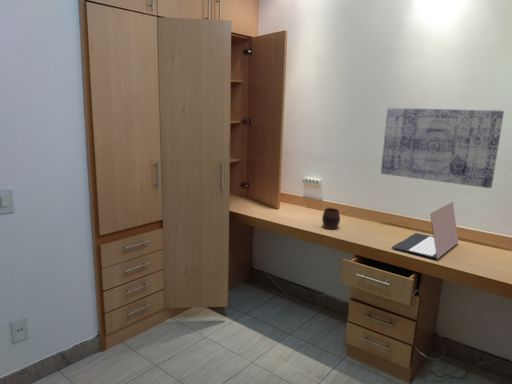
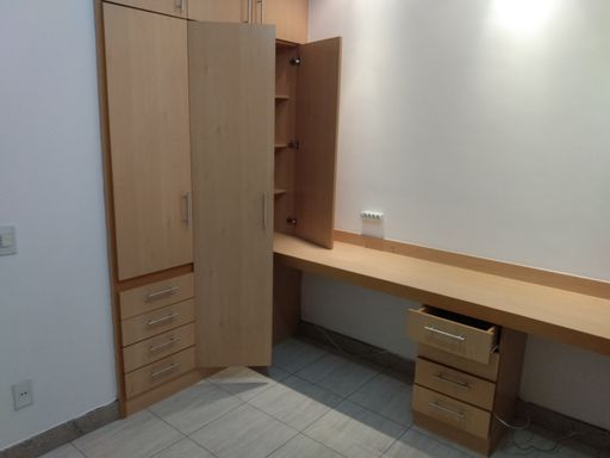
- cup [321,207,341,230]
- wall art [380,107,505,189]
- laptop [391,201,459,260]
